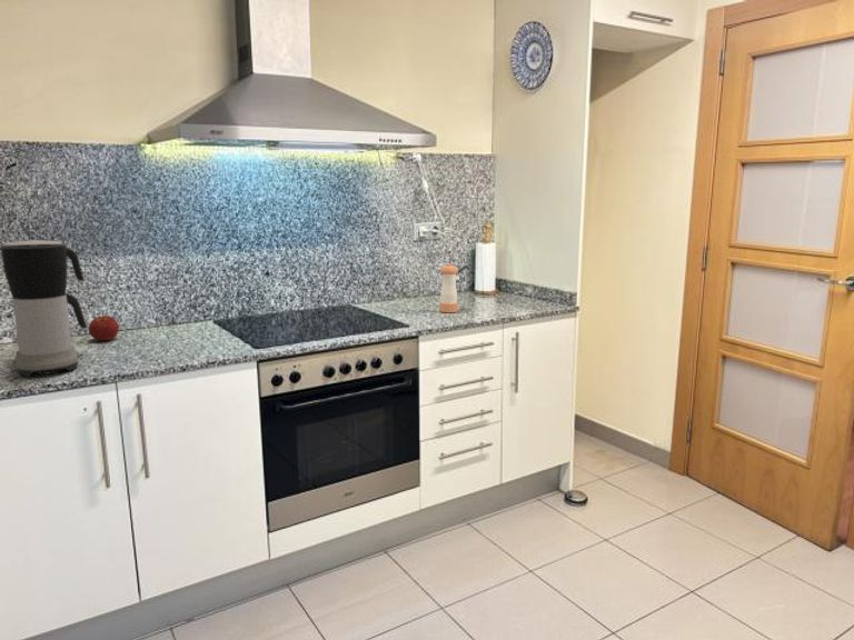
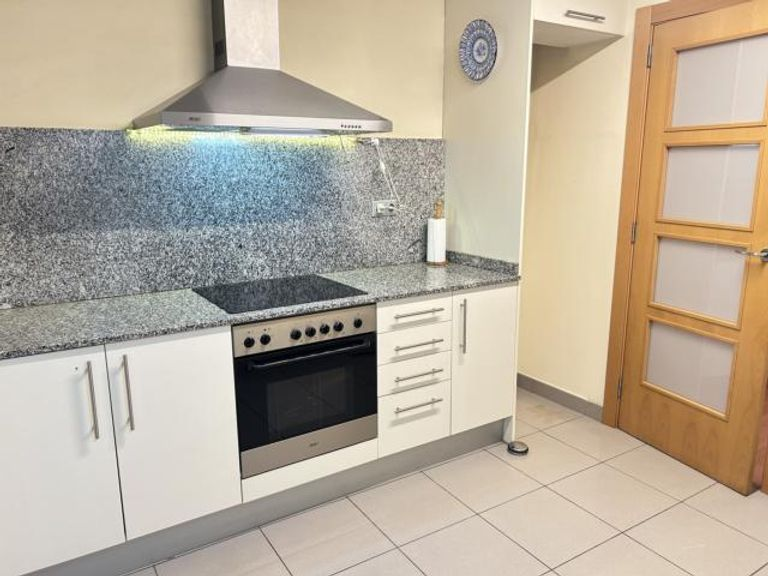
- apple [87,314,120,341]
- pepper shaker [438,262,459,313]
- coffee maker [0,239,88,377]
